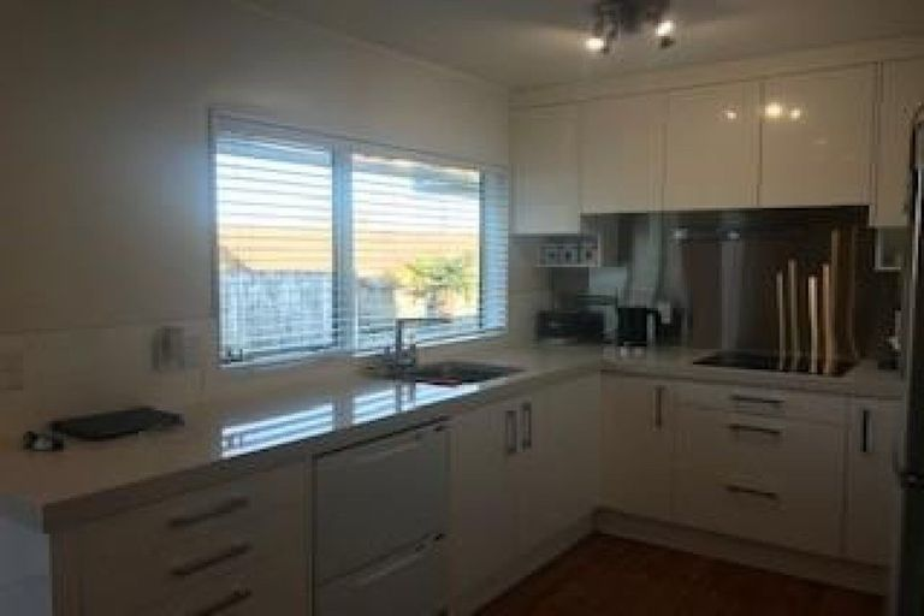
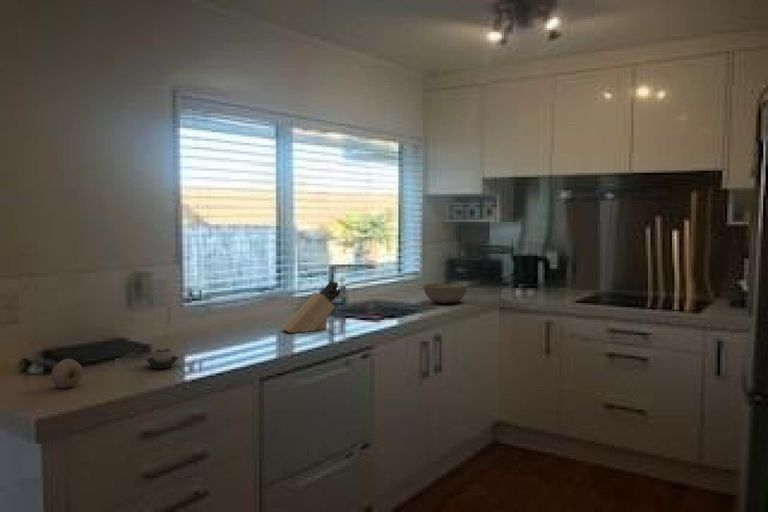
+ knife block [280,280,342,334]
+ bowl [422,283,468,304]
+ fruit [50,358,84,389]
+ cup [145,347,180,369]
